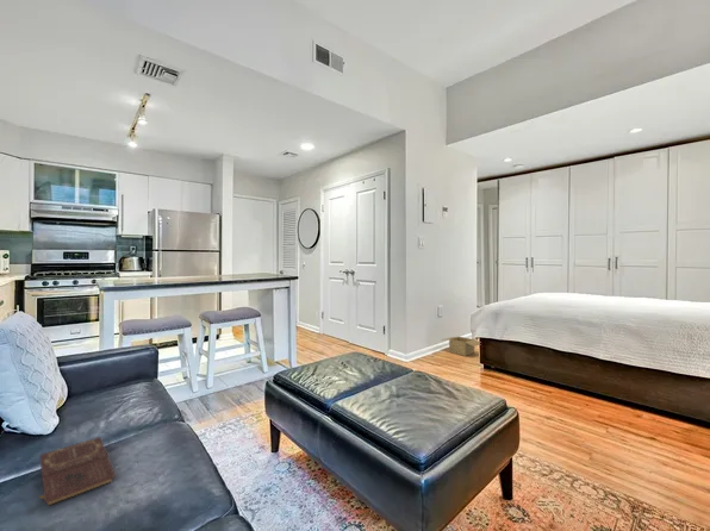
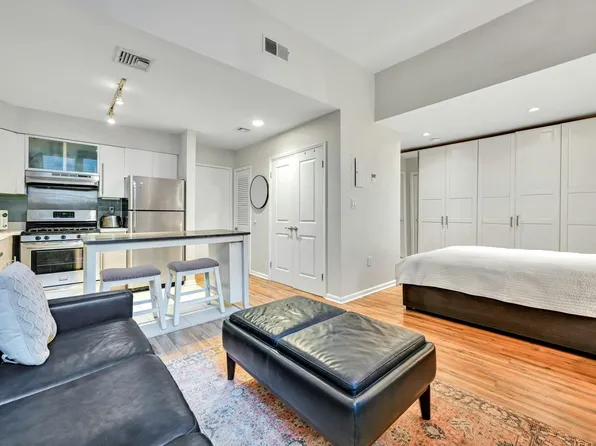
- book [37,436,117,506]
- cardboard box [441,336,480,357]
